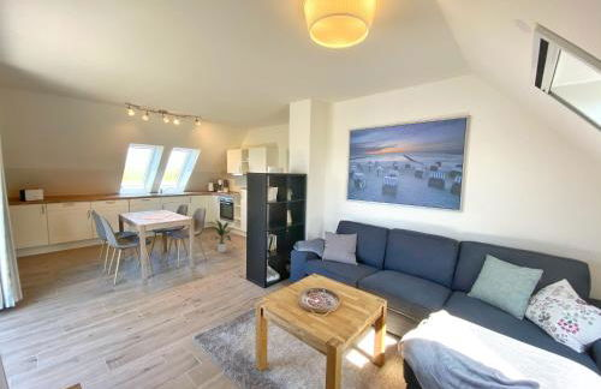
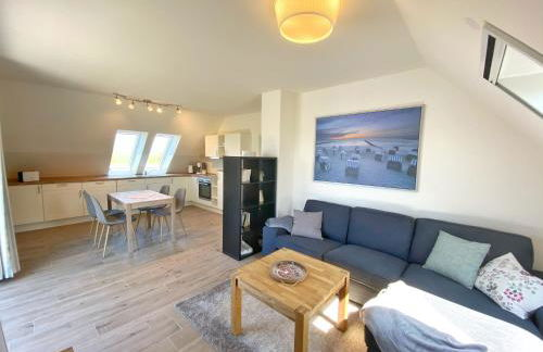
- indoor plant [212,217,233,253]
